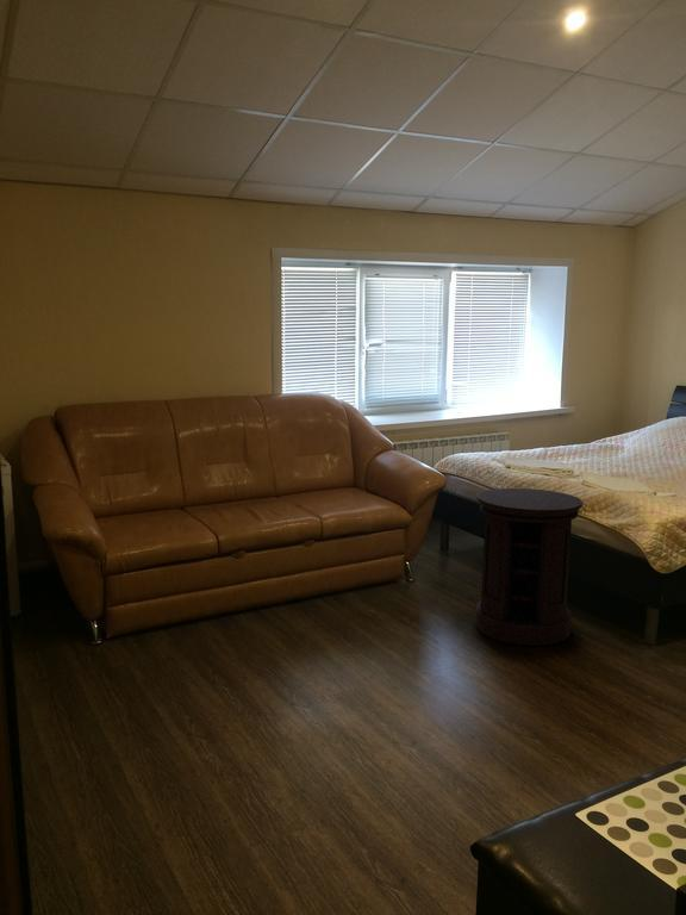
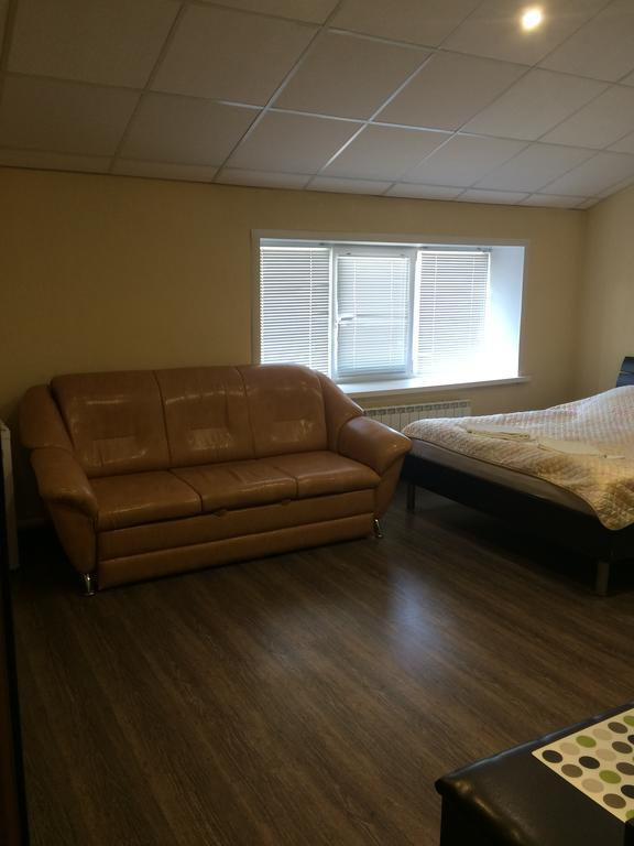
- side table [474,487,584,647]
